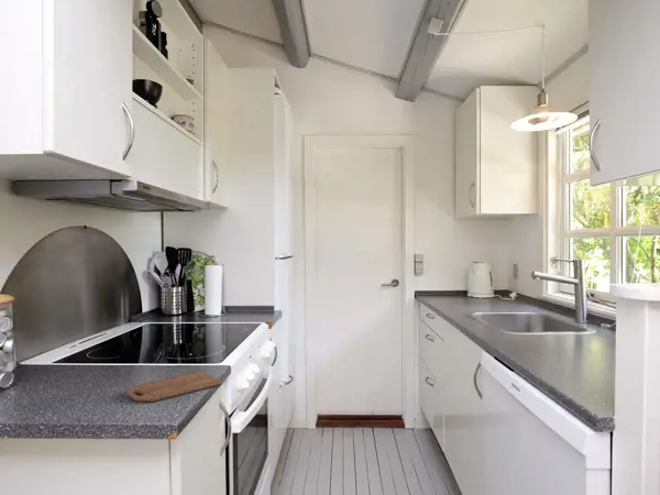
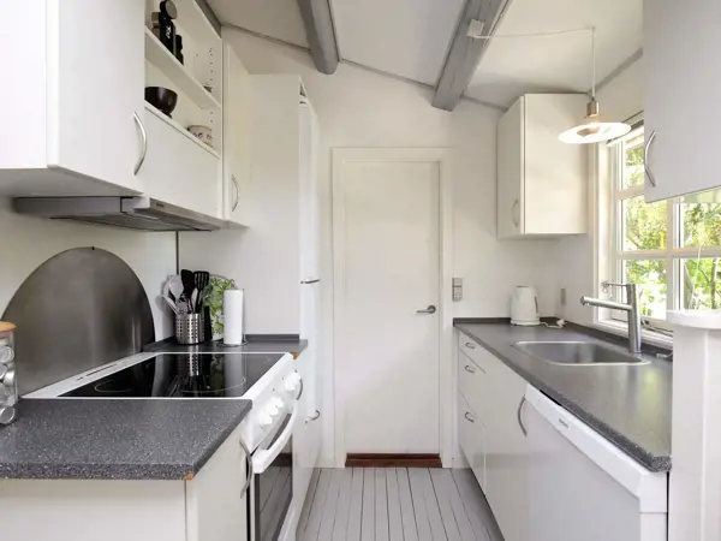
- cutting board [127,370,222,403]
